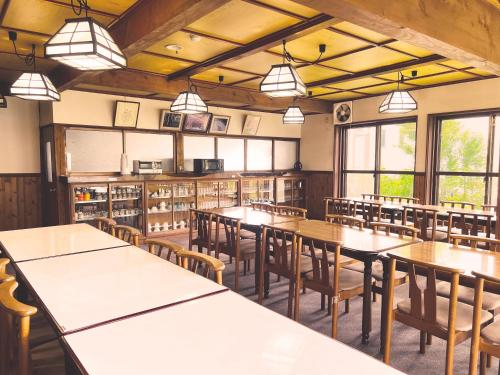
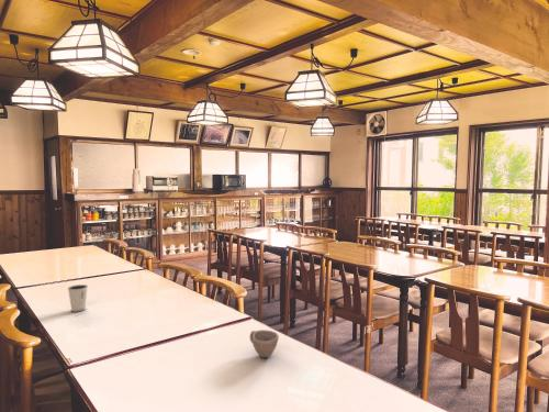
+ dixie cup [67,283,89,312]
+ cup [249,329,280,358]
